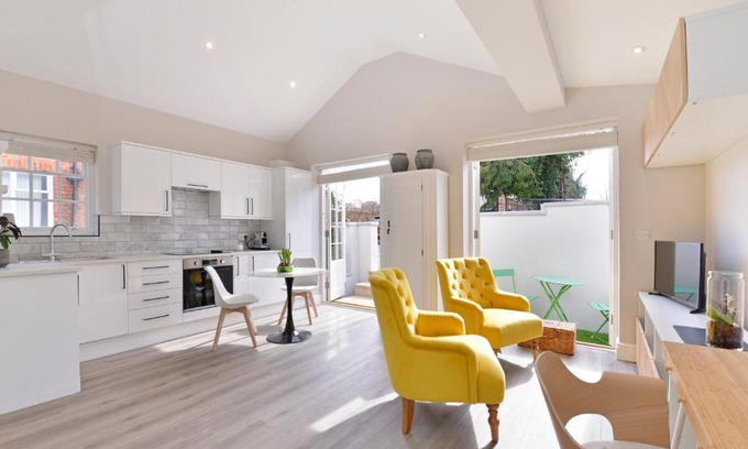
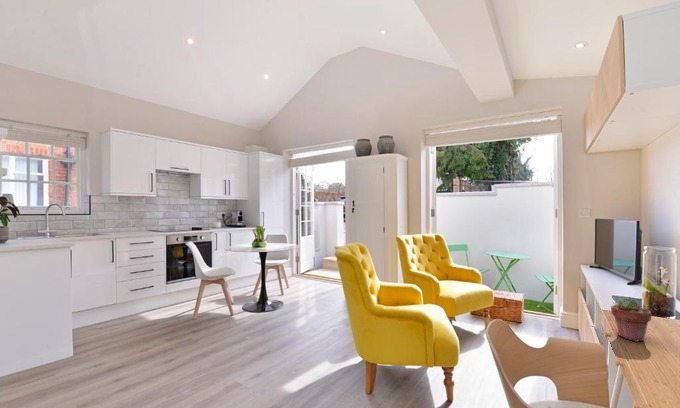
+ potted succulent [610,296,652,342]
